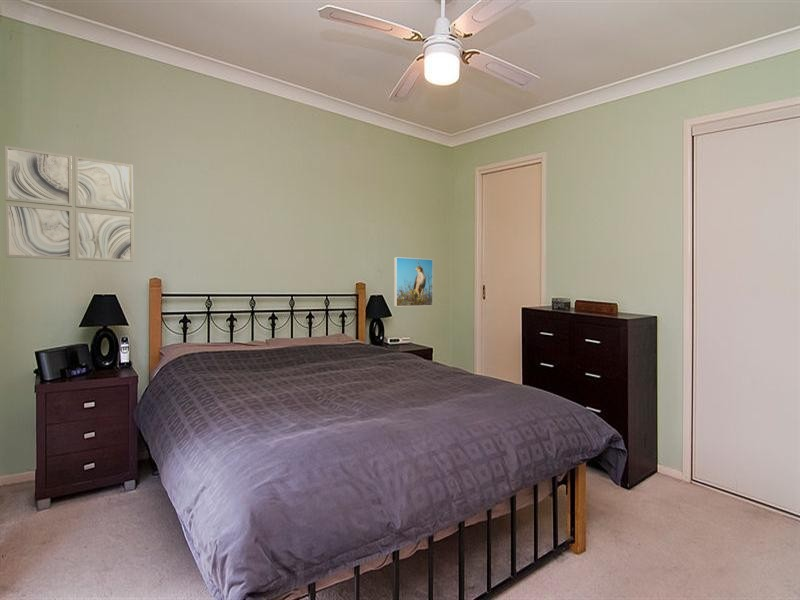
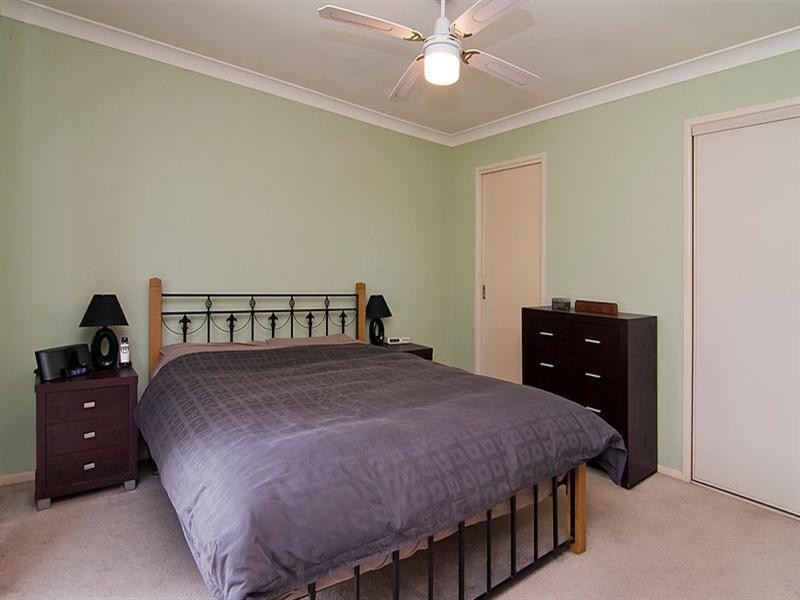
- wall art [4,145,135,263]
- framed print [393,256,434,308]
